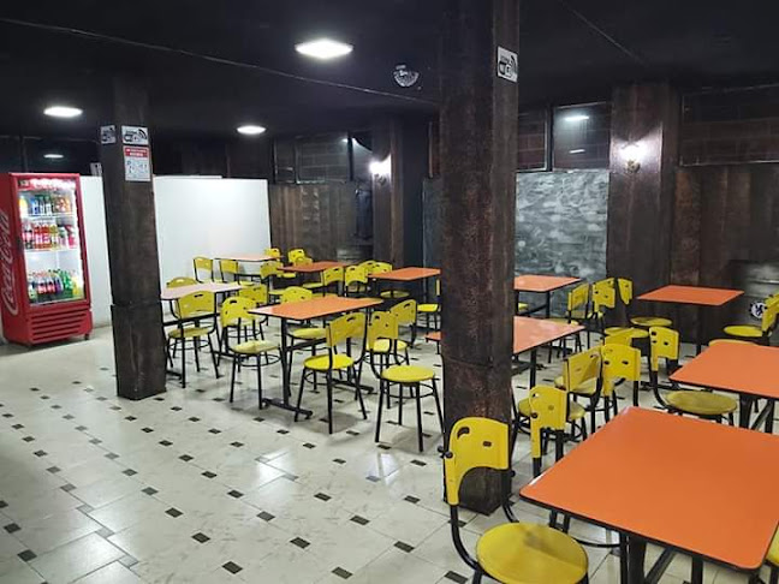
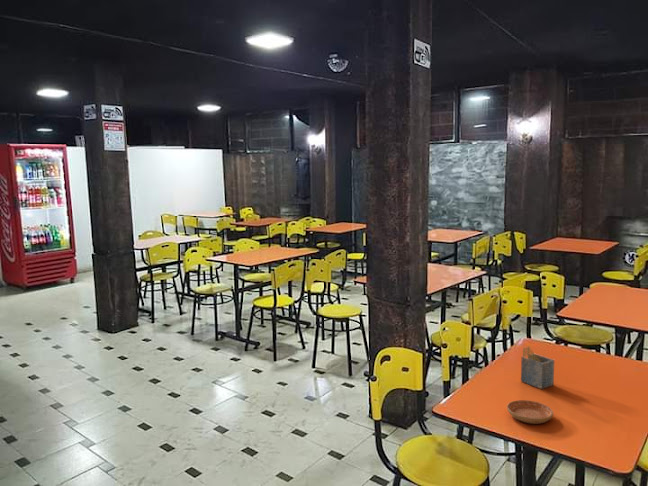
+ saucer [506,399,554,425]
+ napkin holder [520,345,555,390]
